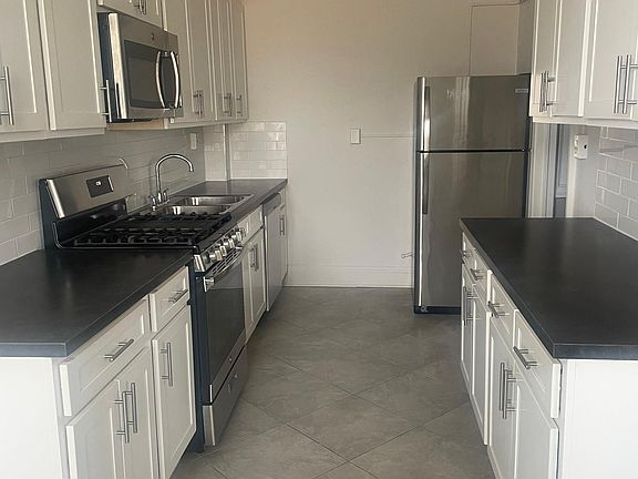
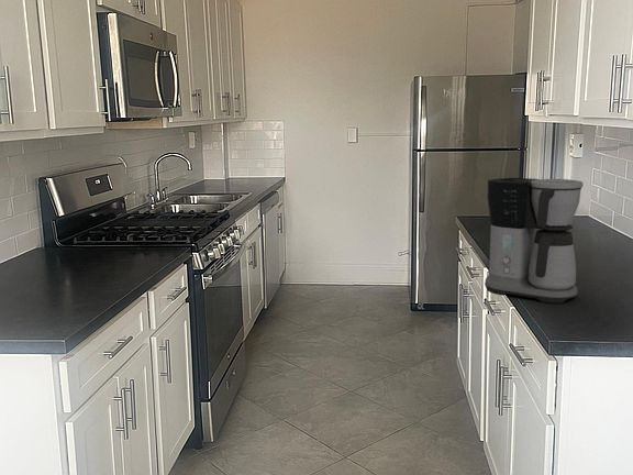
+ coffee maker [484,177,584,303]
